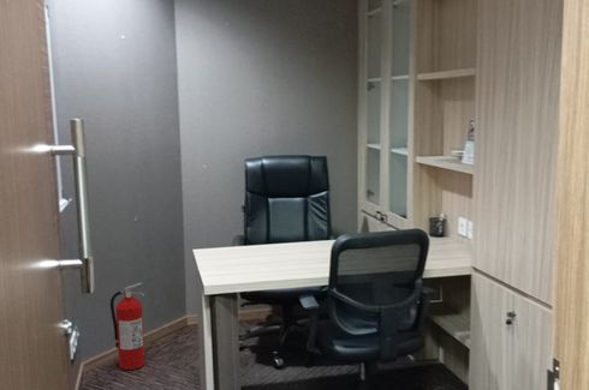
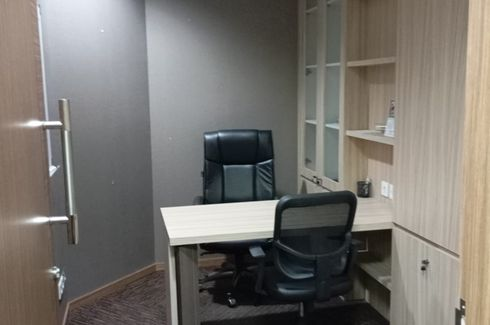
- fire extinguisher [109,281,145,371]
